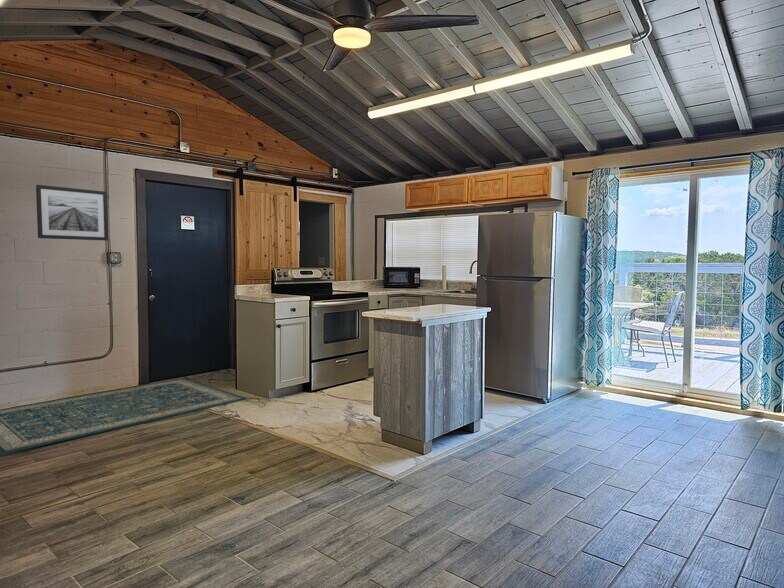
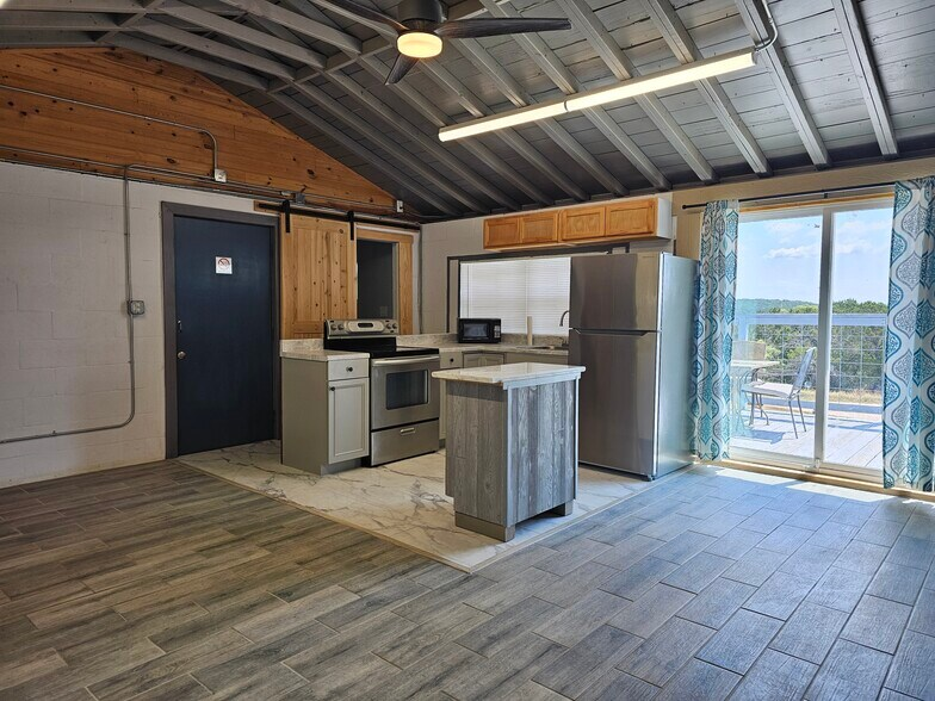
- wall art [35,184,109,241]
- rug [0,377,248,455]
